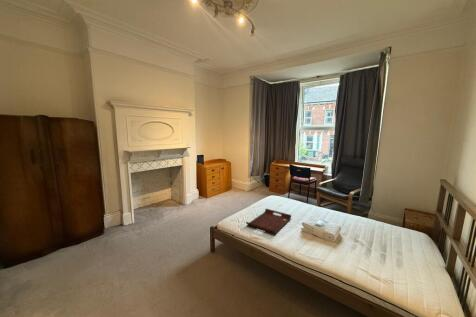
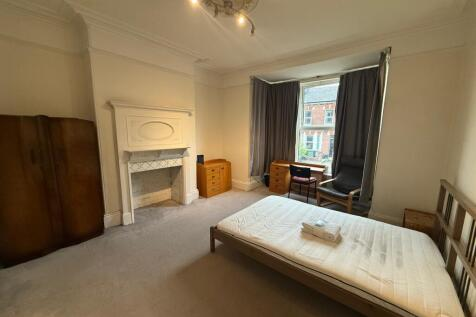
- serving tray [245,208,292,235]
